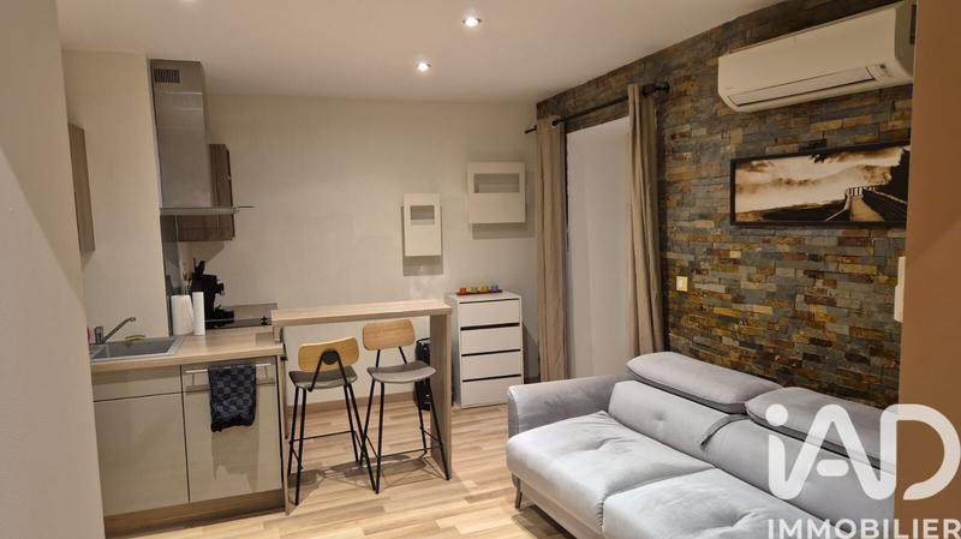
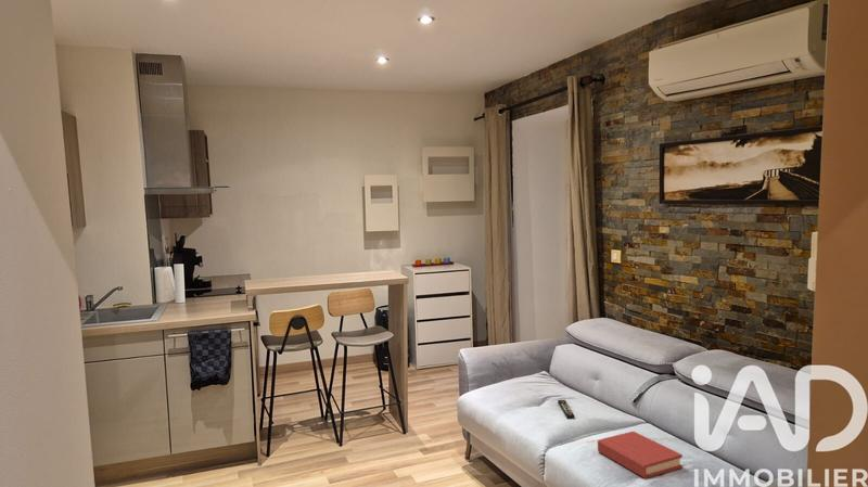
+ hardback book [597,431,684,479]
+ remote control [557,399,576,419]
